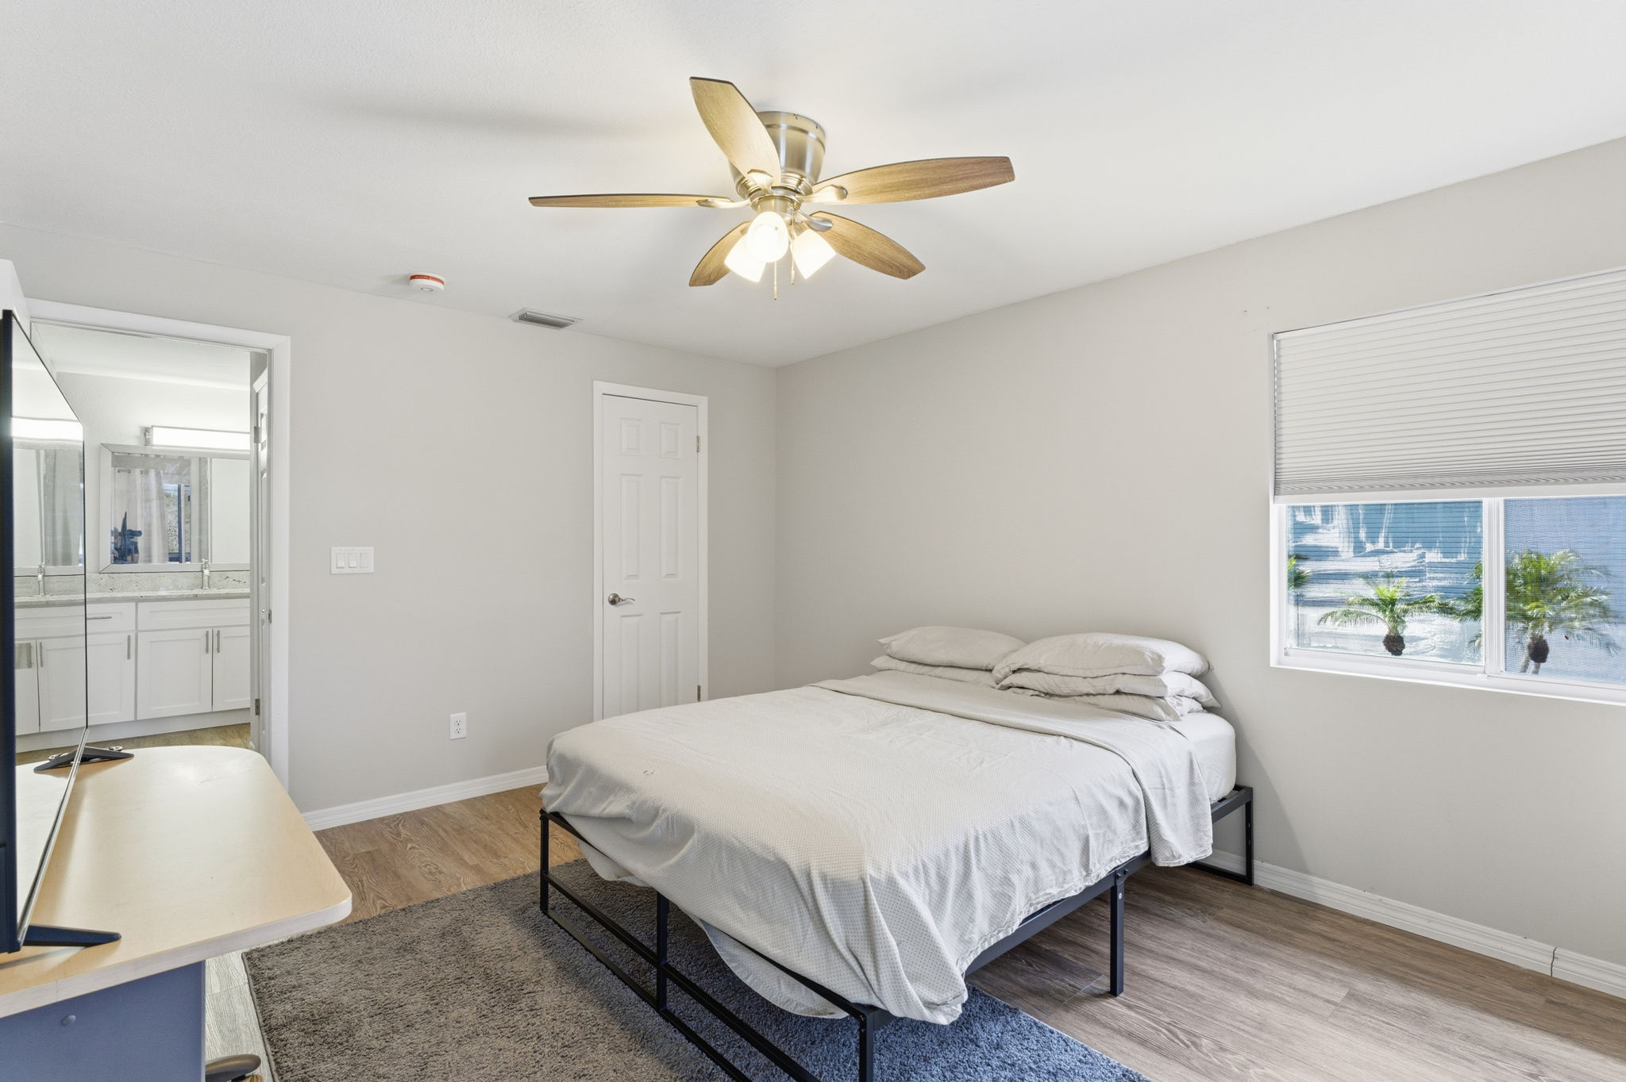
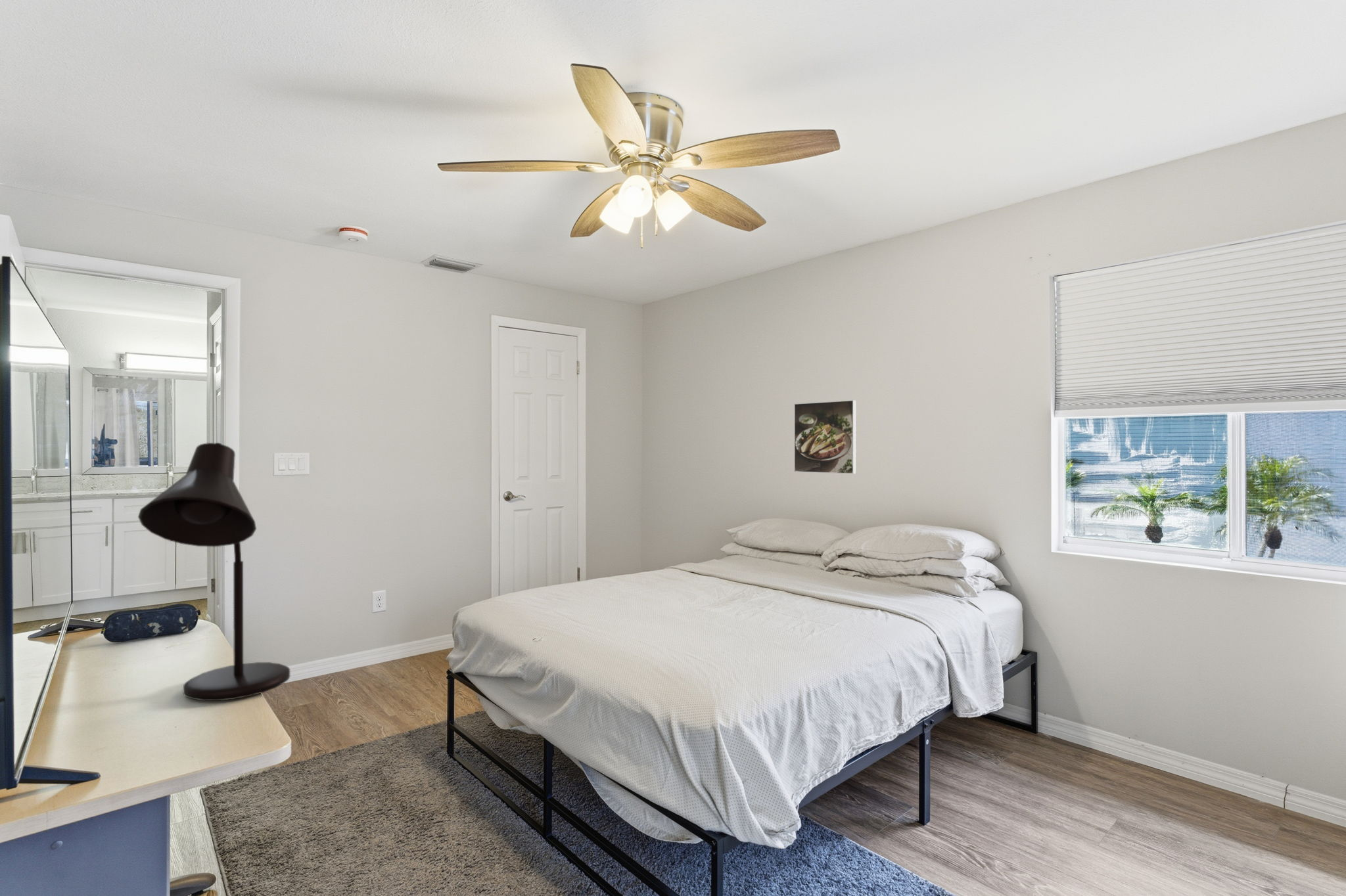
+ desk lamp [137,442,290,702]
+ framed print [793,399,857,475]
+ pencil case [100,603,201,643]
